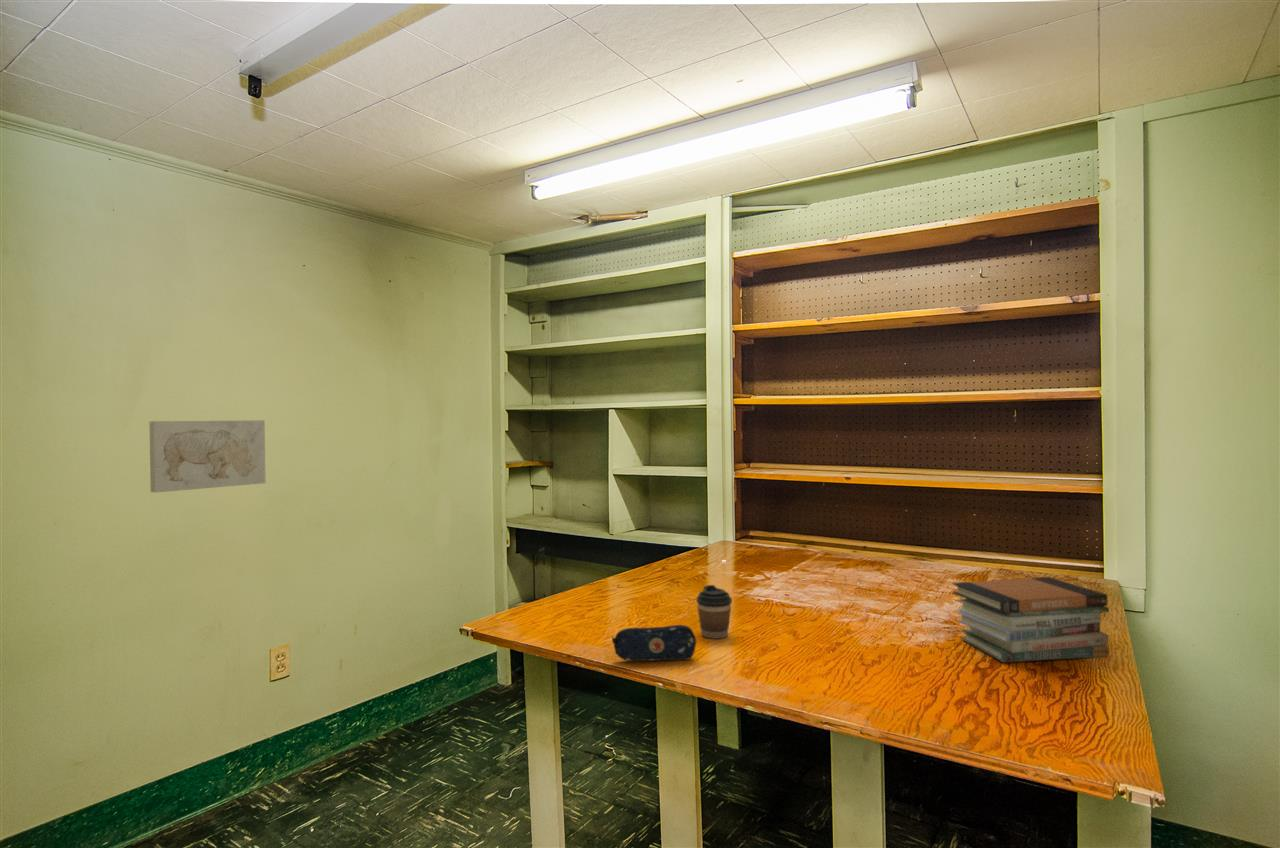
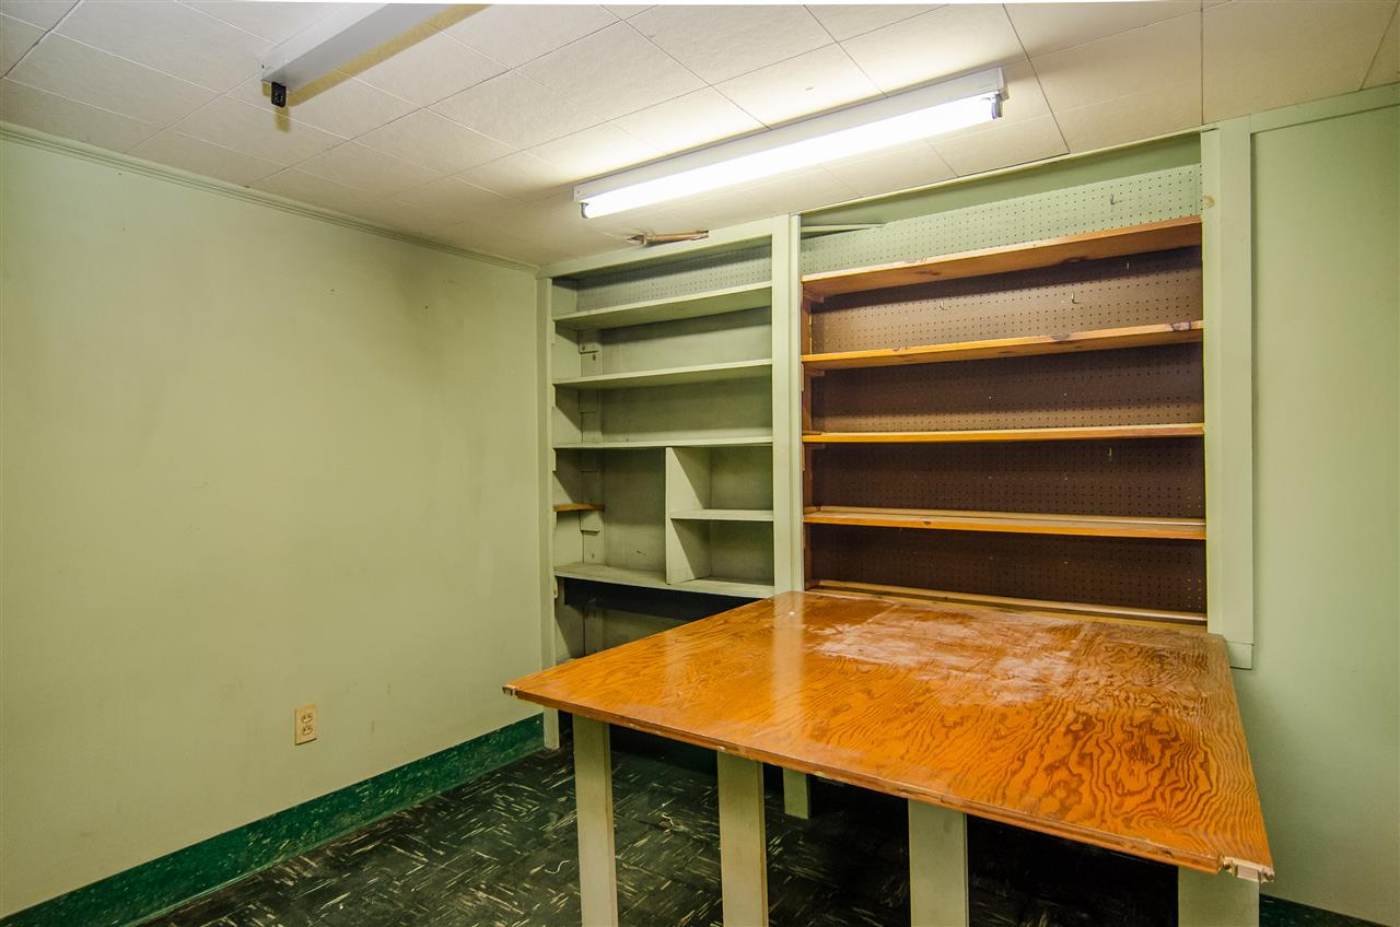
- coffee cup [695,584,733,640]
- book stack [952,576,1110,664]
- wall art [148,419,266,494]
- pencil case [611,624,697,662]
